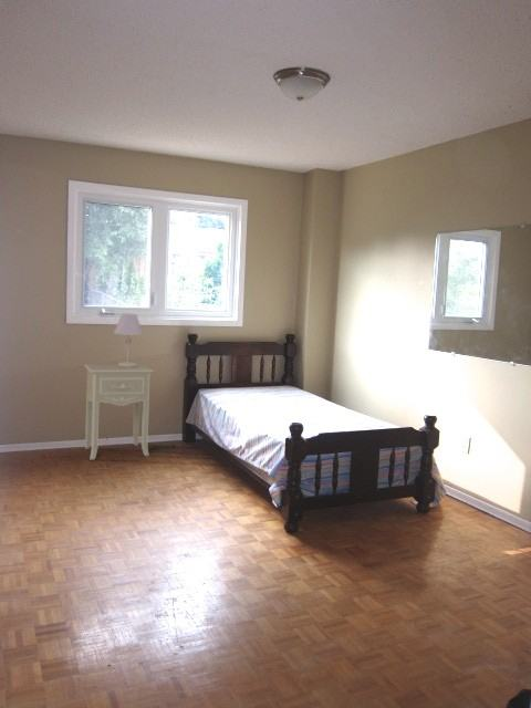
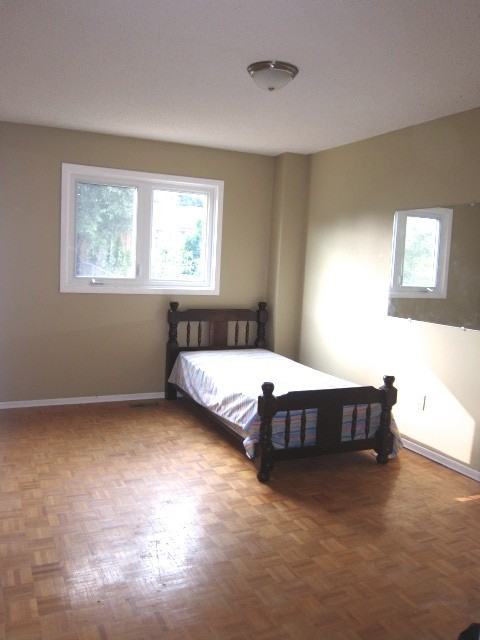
- nightstand [83,364,155,460]
- table lamp [113,313,144,367]
